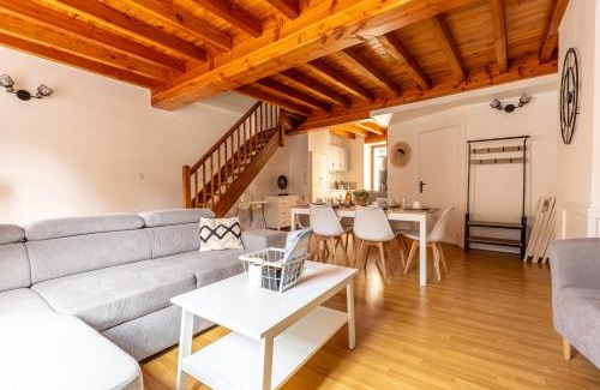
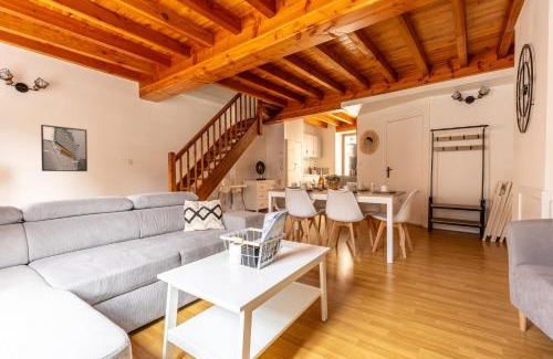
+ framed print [40,124,88,172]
